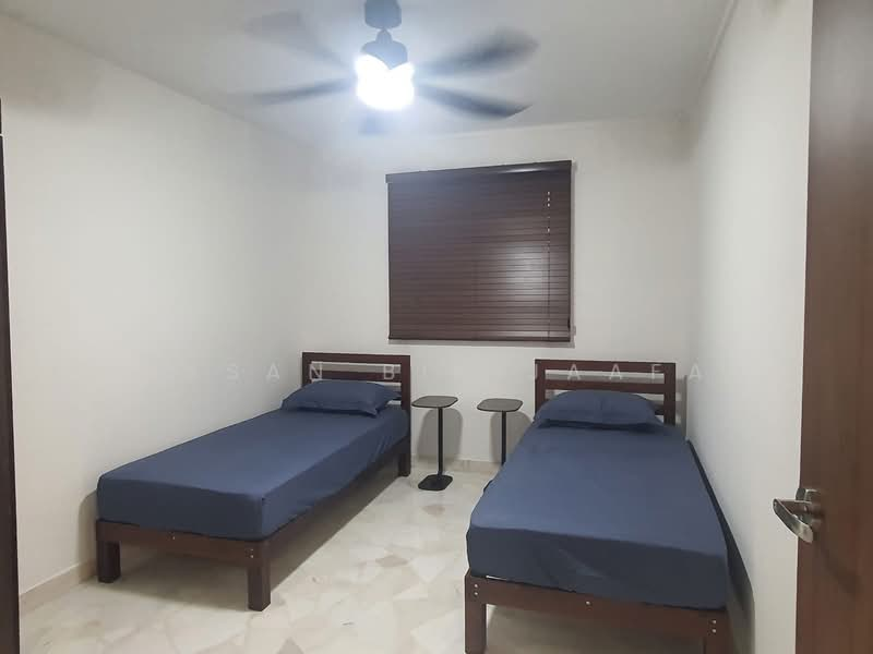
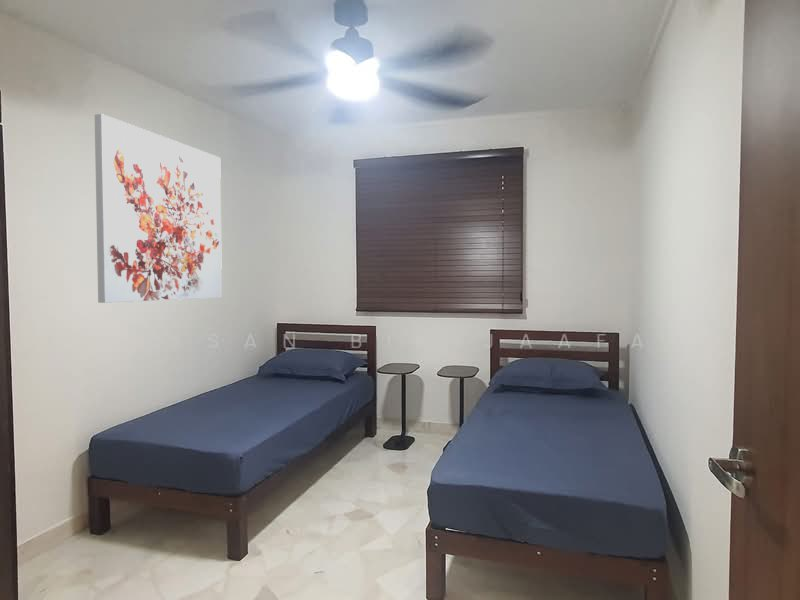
+ wall art [94,113,223,304]
